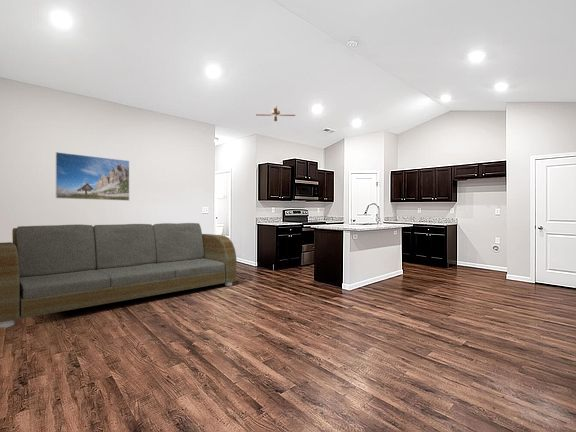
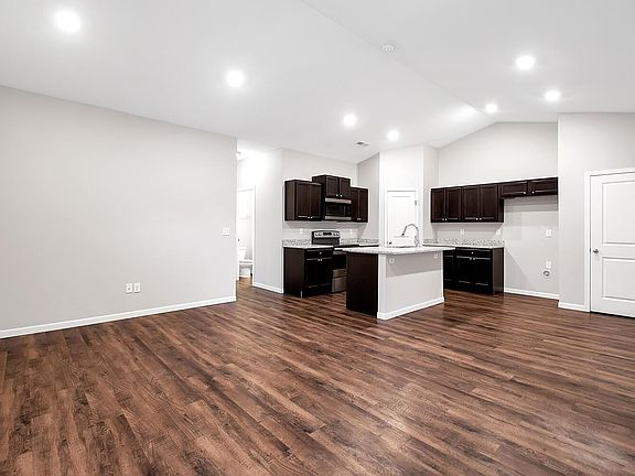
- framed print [55,151,130,202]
- sofa [0,222,237,329]
- ceiling fan [255,105,296,125]
